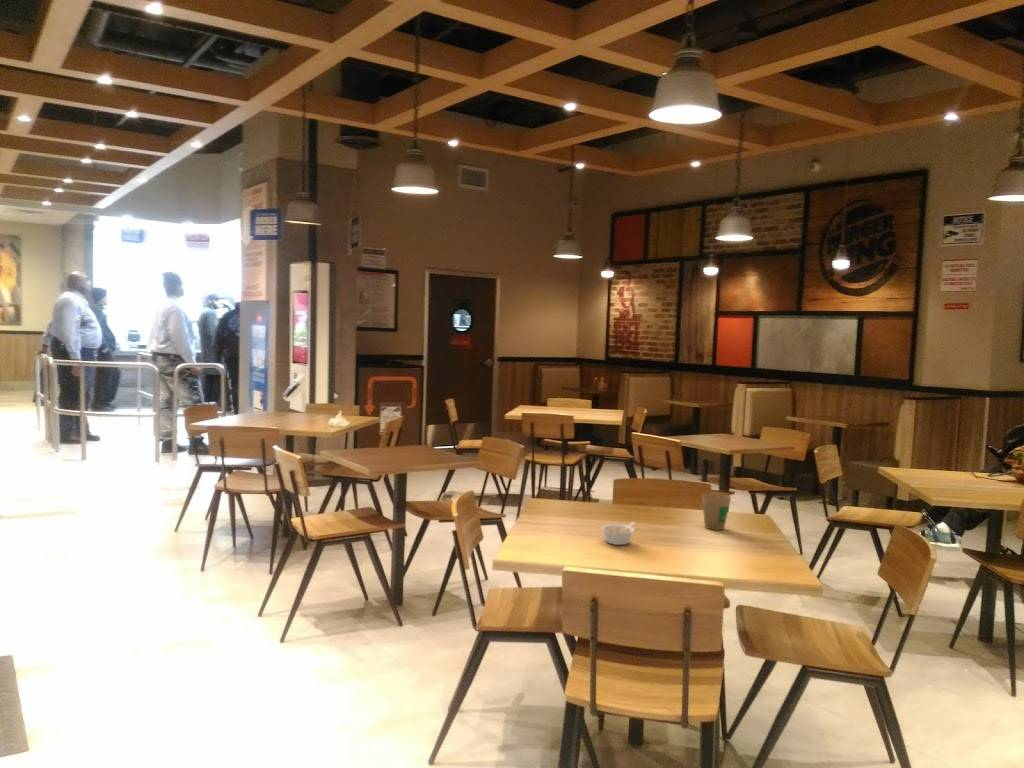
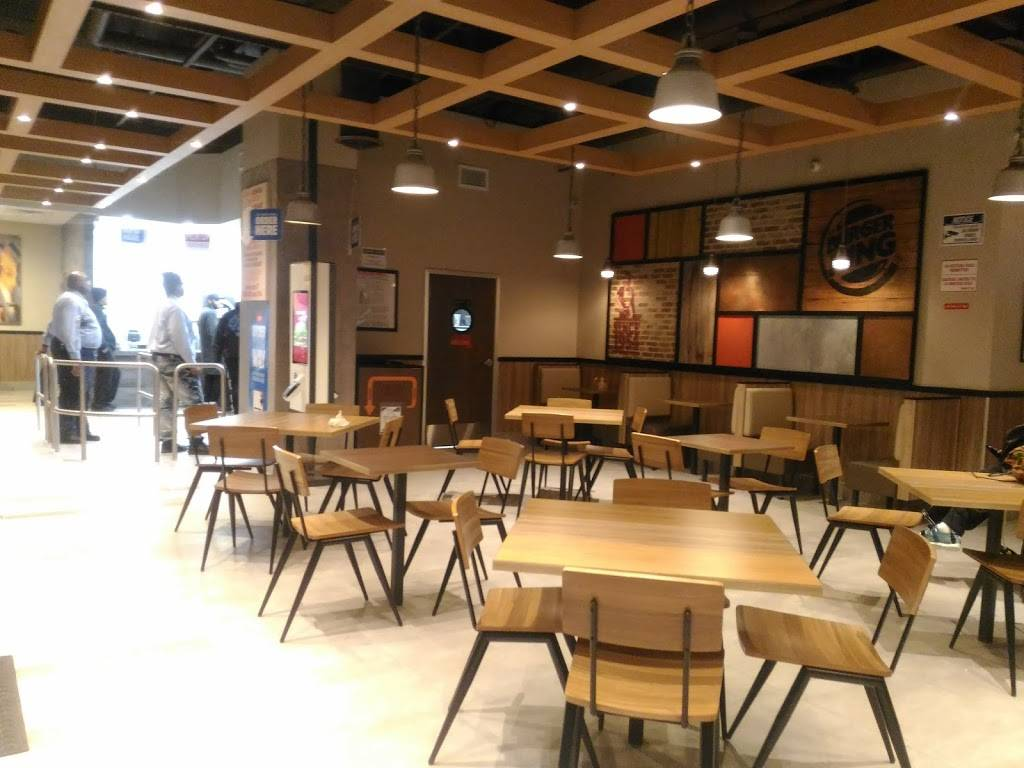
- legume [600,521,636,546]
- paper cup [701,491,732,531]
